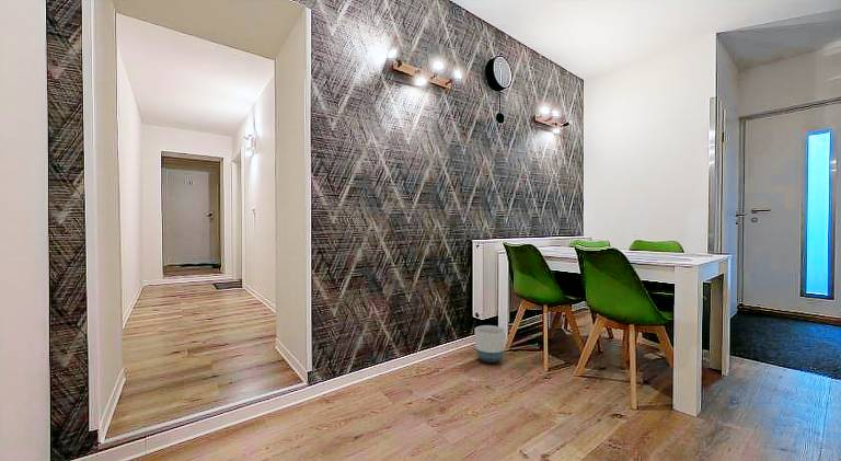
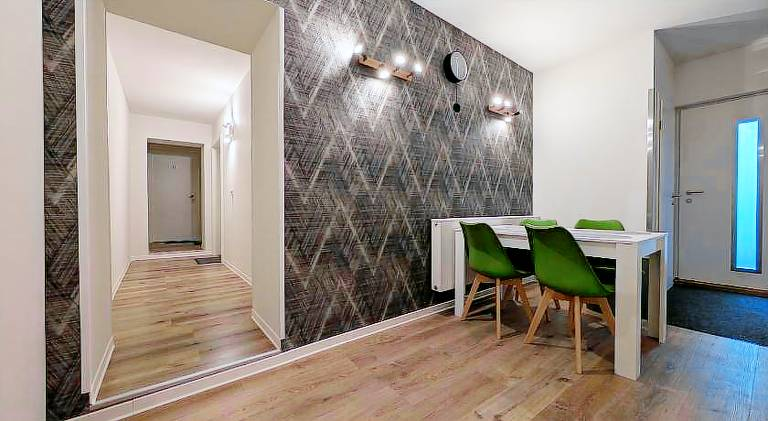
- planter [474,324,507,364]
